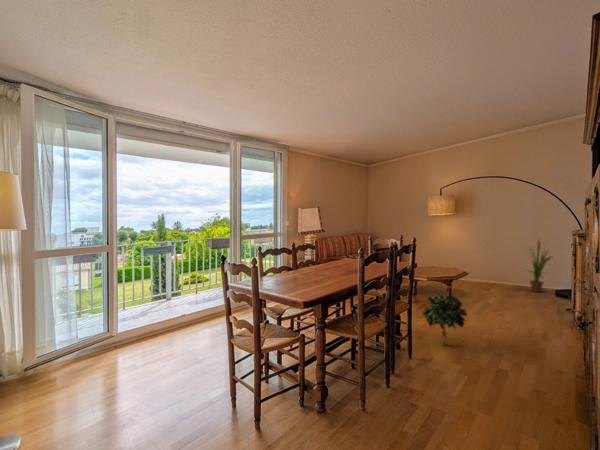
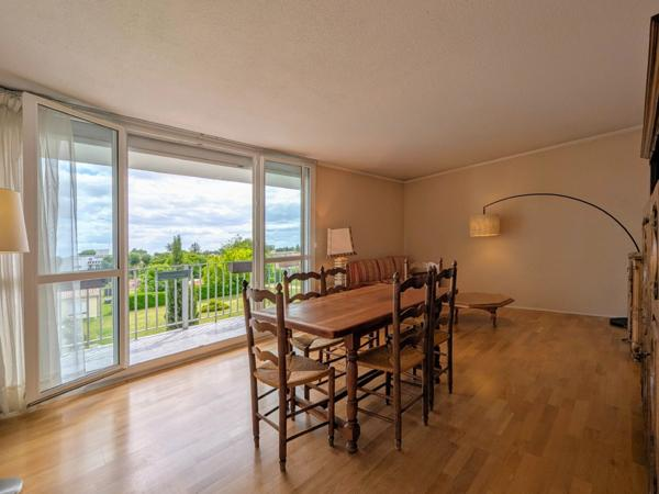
- house plant [519,237,555,293]
- decorative plant [422,294,468,347]
